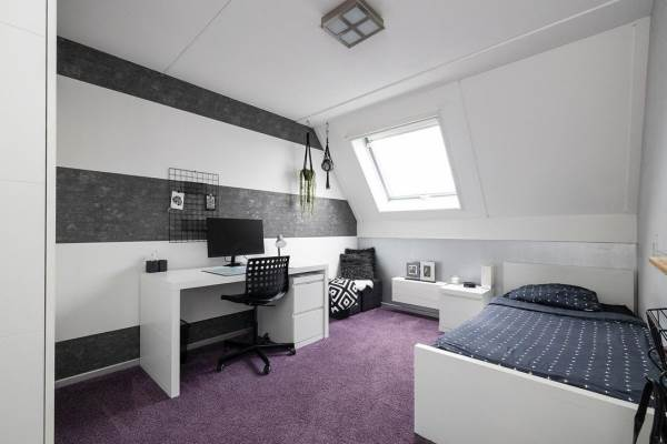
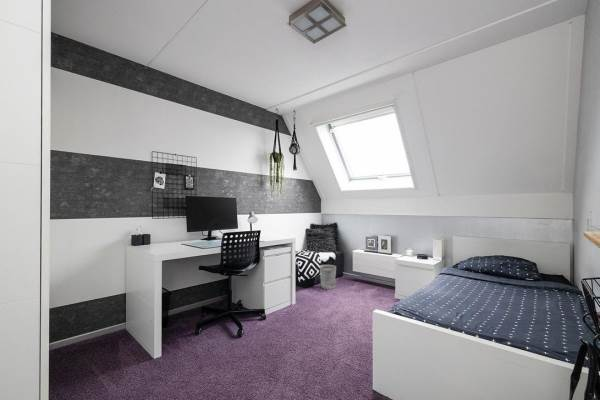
+ wastebasket [319,264,337,290]
